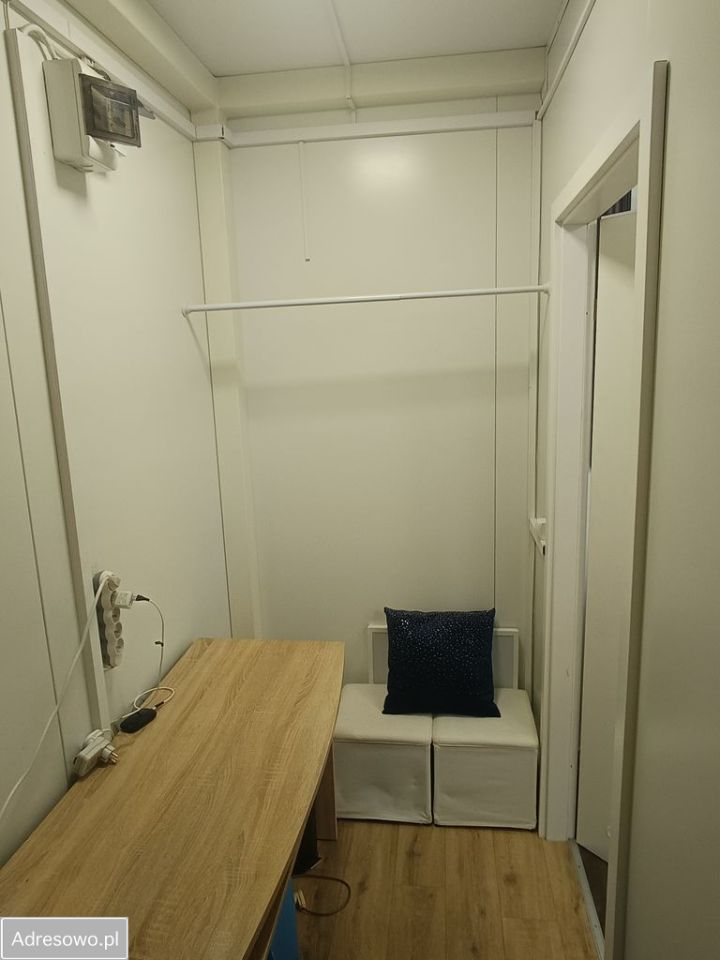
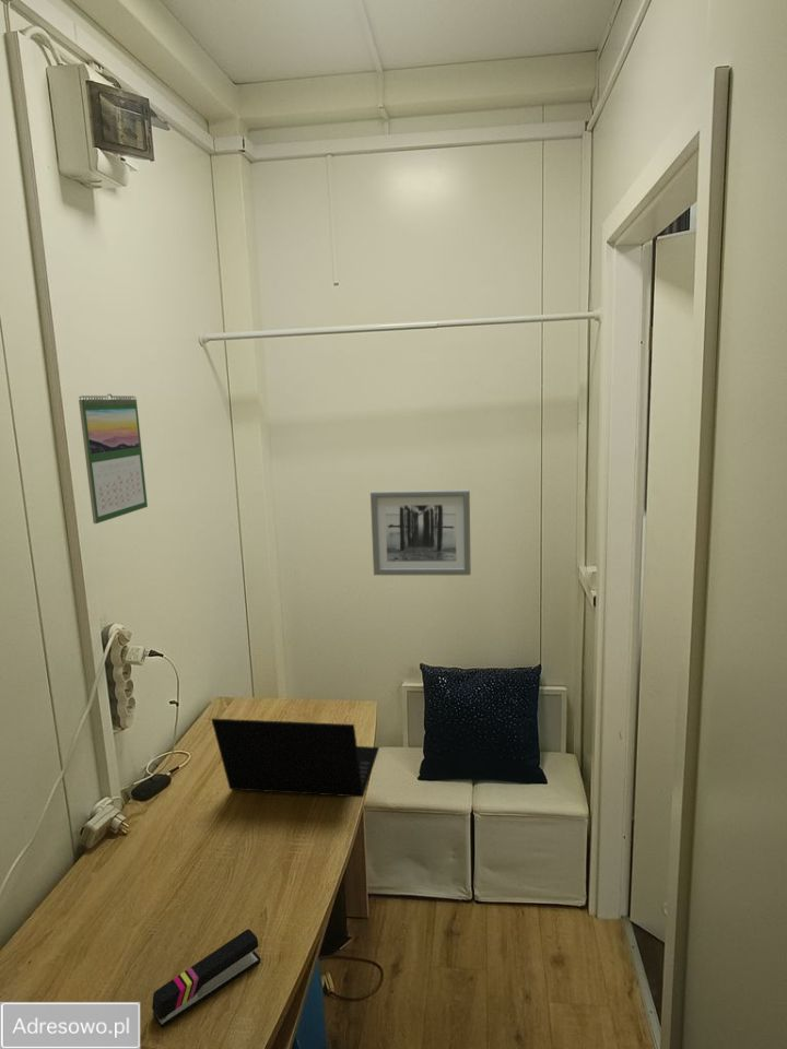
+ laptop [211,717,380,799]
+ calendar [78,392,149,524]
+ wall art [369,488,472,576]
+ stapler [151,928,262,1029]
